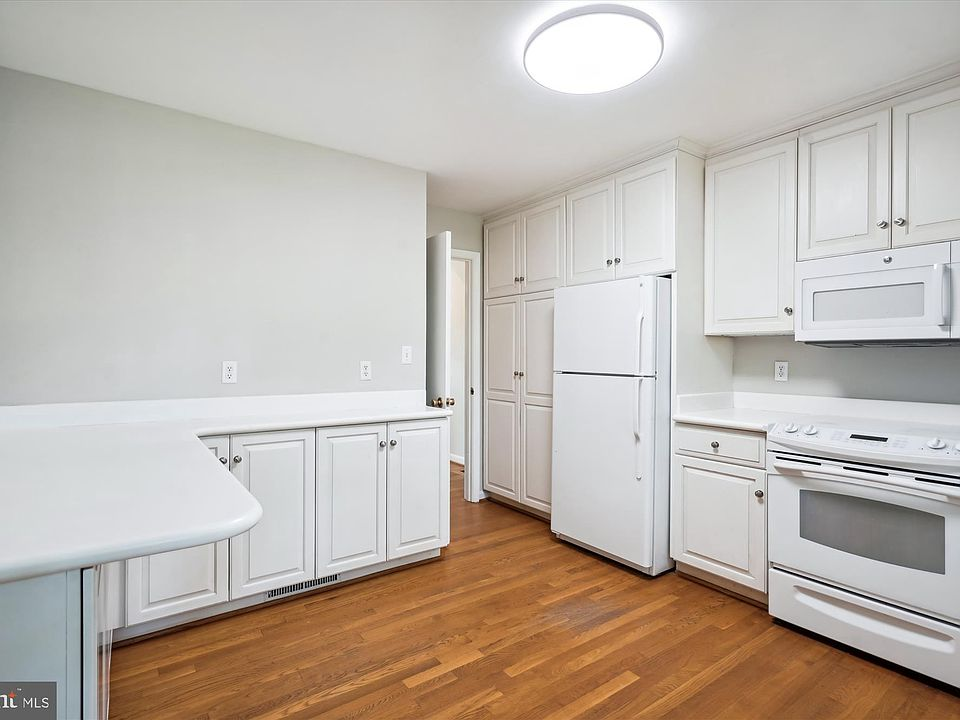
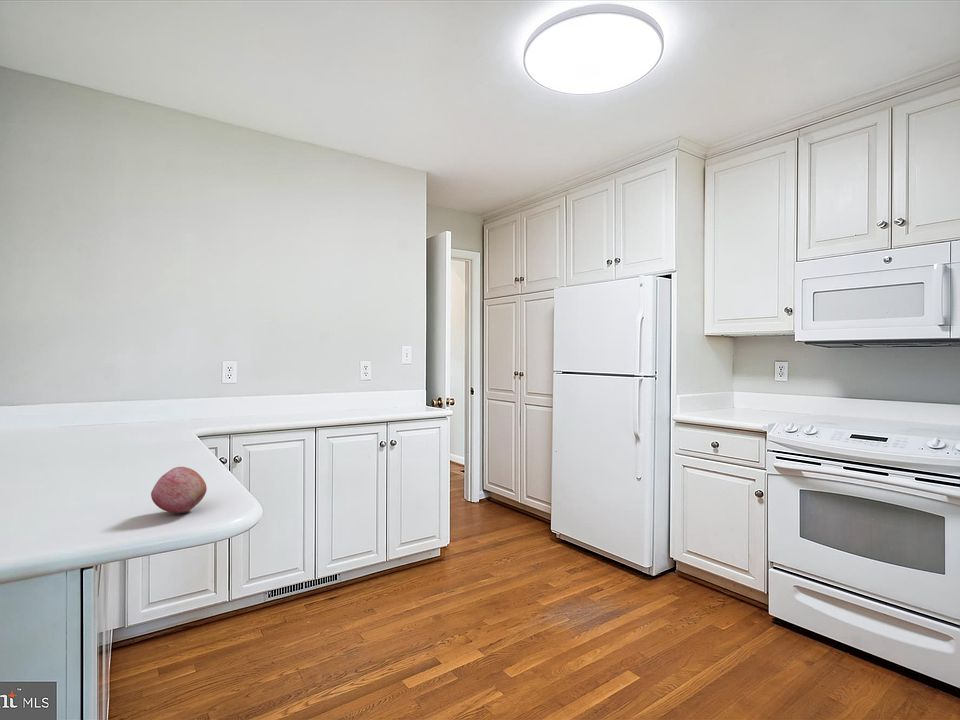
+ fruit [150,466,208,514]
